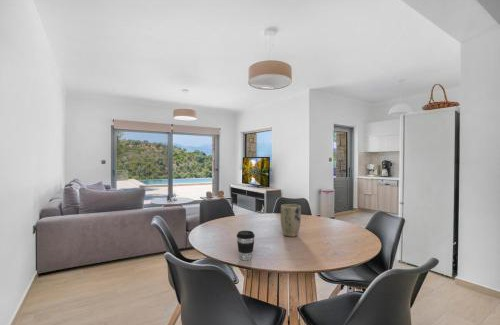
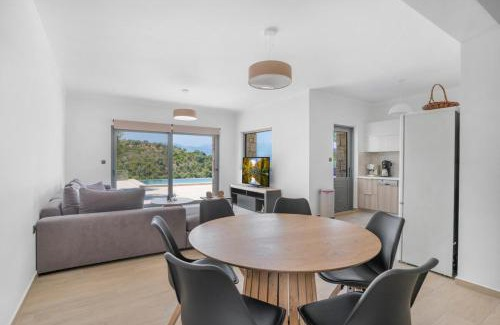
- coffee cup [236,230,256,261]
- plant pot [280,203,302,238]
